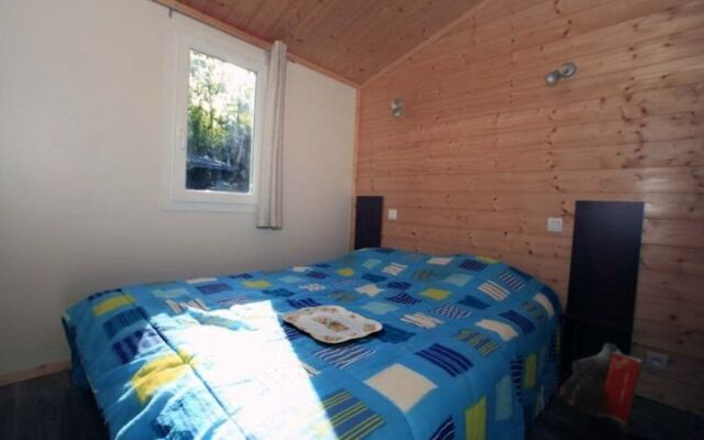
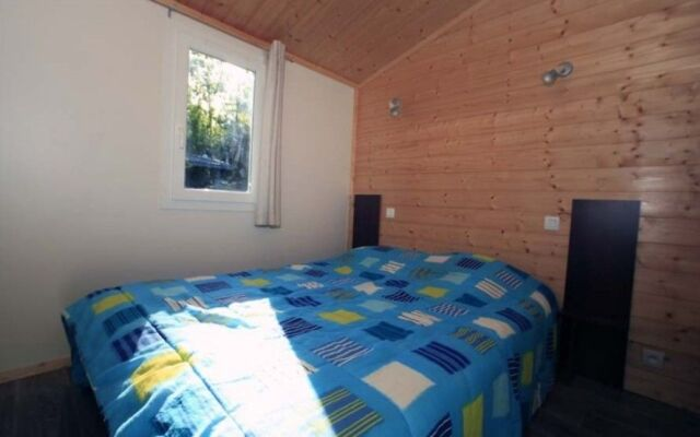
- serving tray [279,305,383,344]
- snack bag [554,342,645,436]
